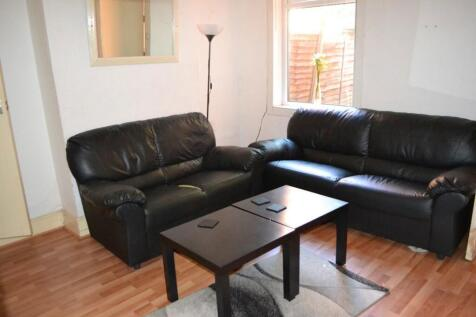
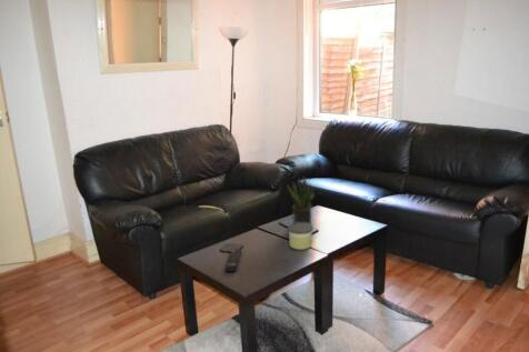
+ remote control [223,248,243,273]
+ candle [287,223,313,251]
+ potted plant [287,175,315,225]
